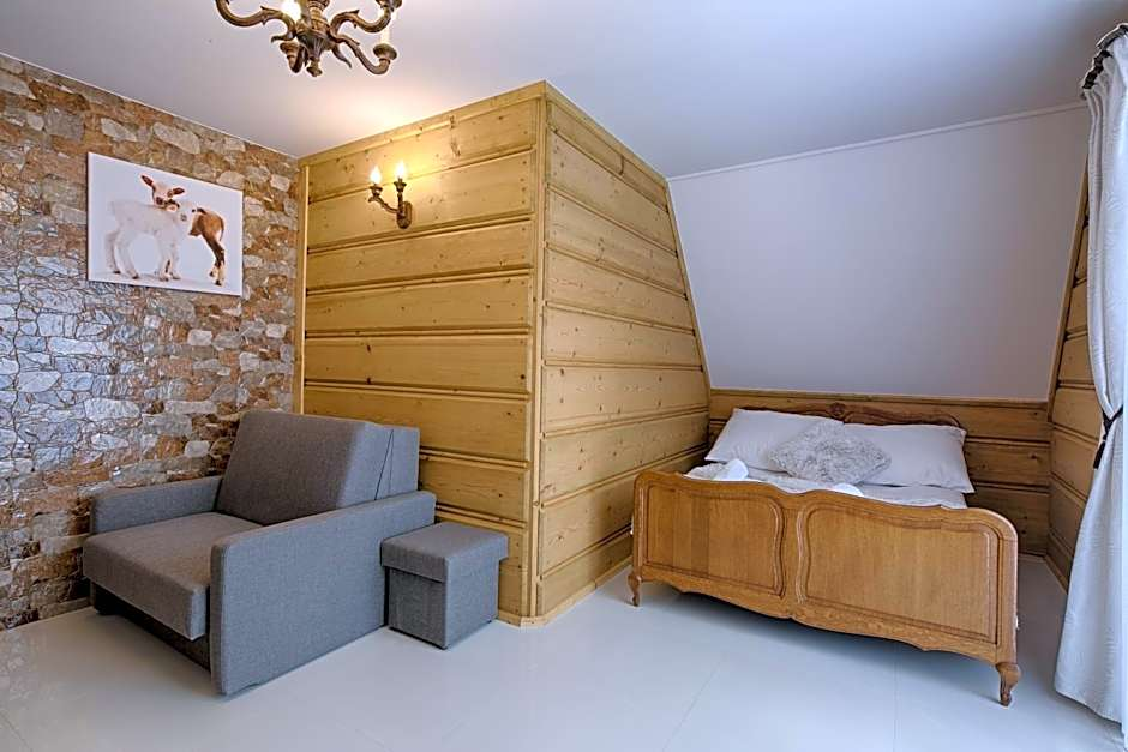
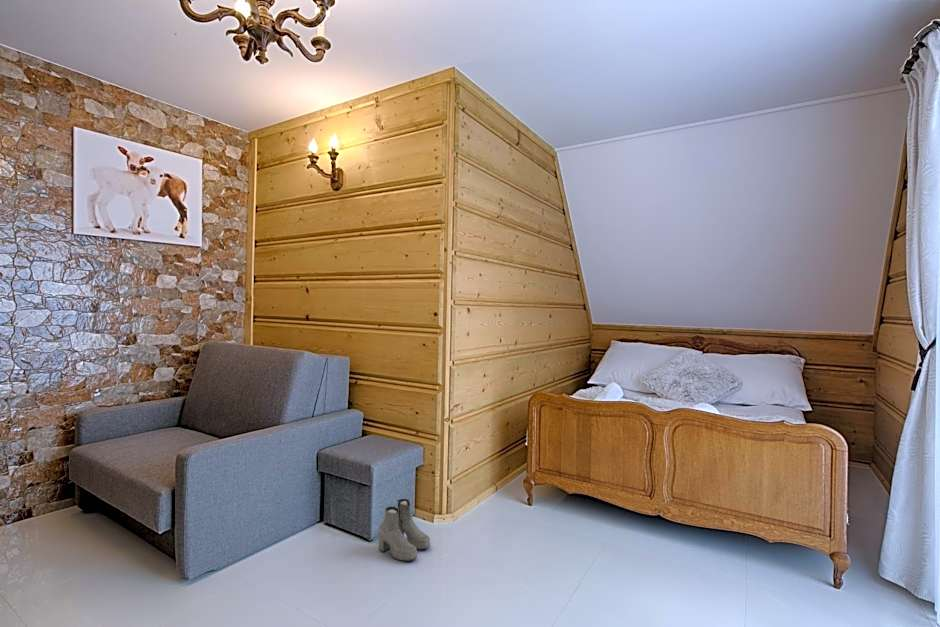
+ boots [377,498,431,562]
